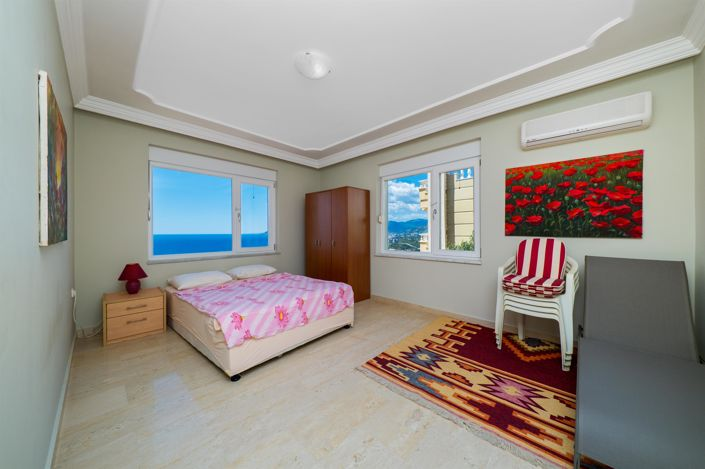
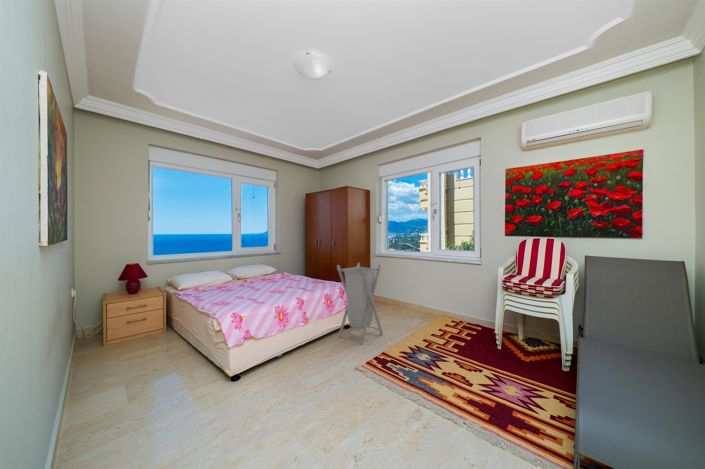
+ laundry hamper [336,261,384,345]
